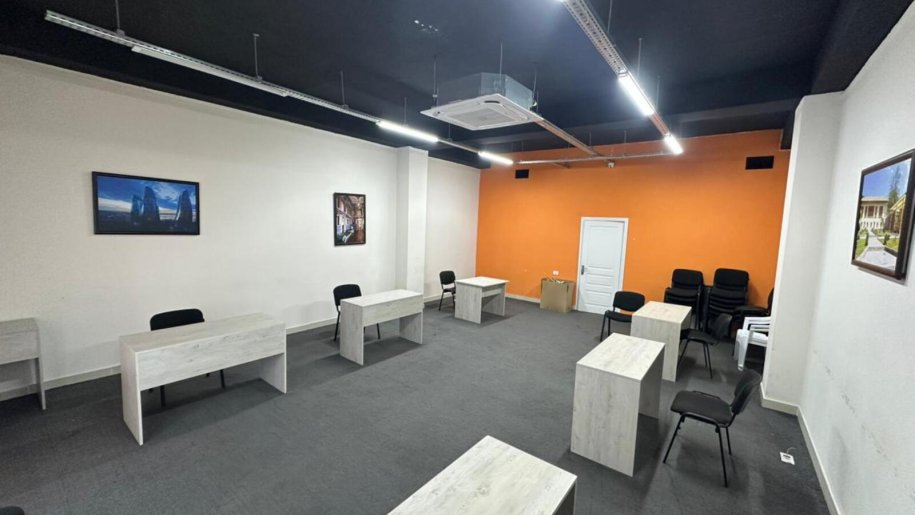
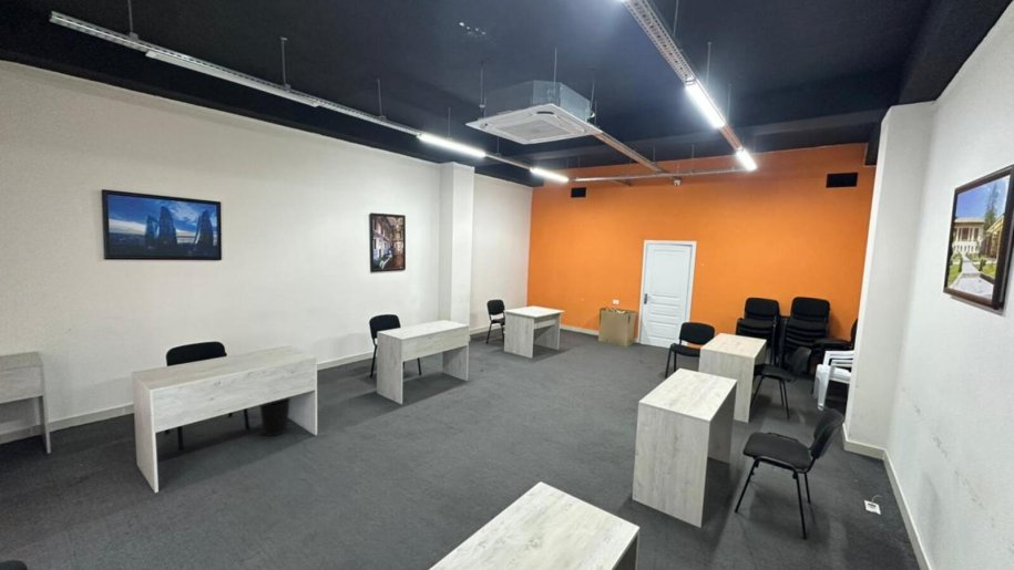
+ wastebasket [259,396,291,437]
